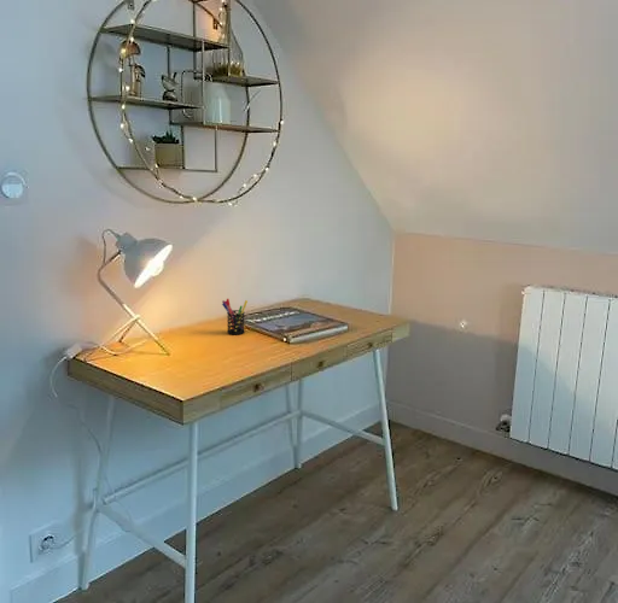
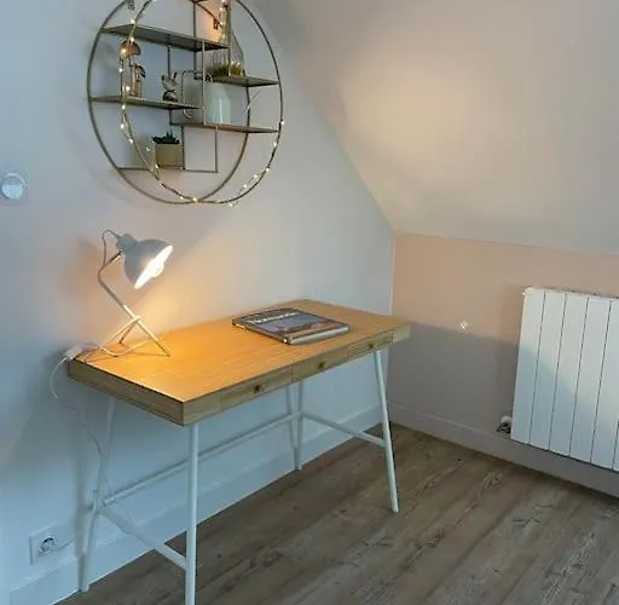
- pen holder [221,298,249,336]
